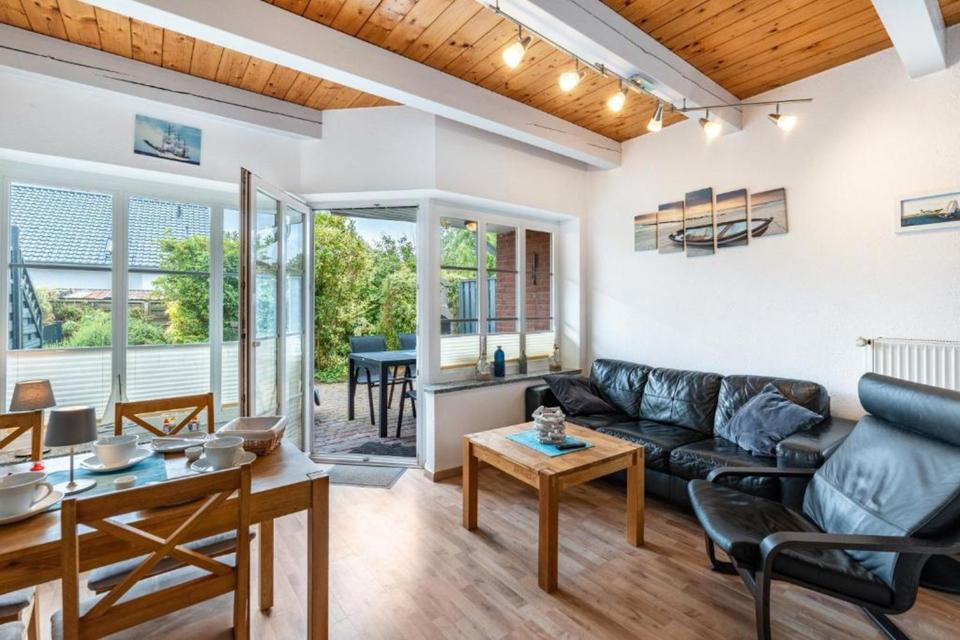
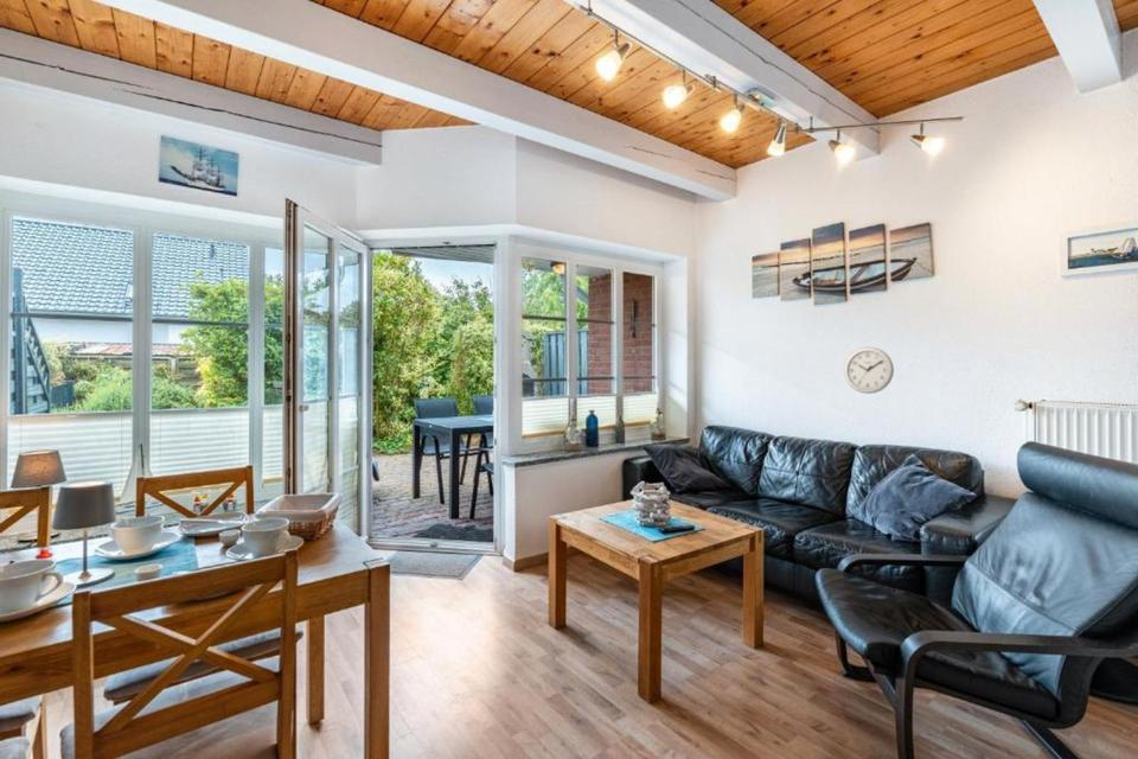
+ wall clock [843,346,895,395]
